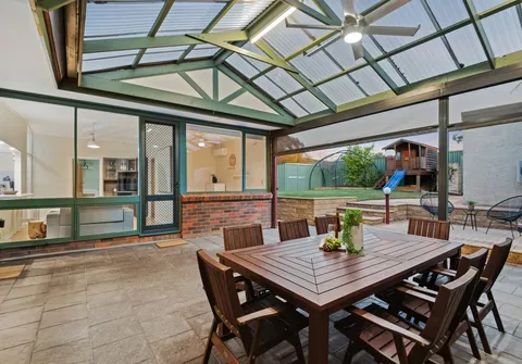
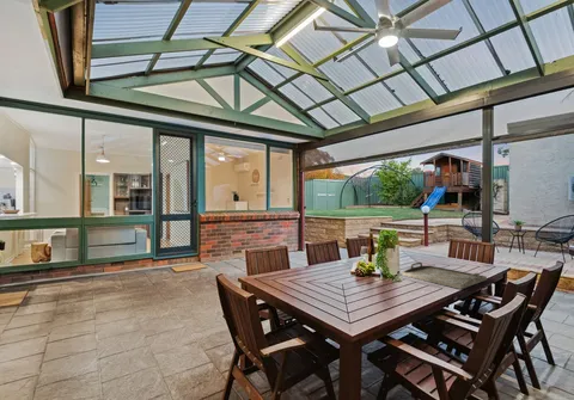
+ serving tray [401,261,488,290]
